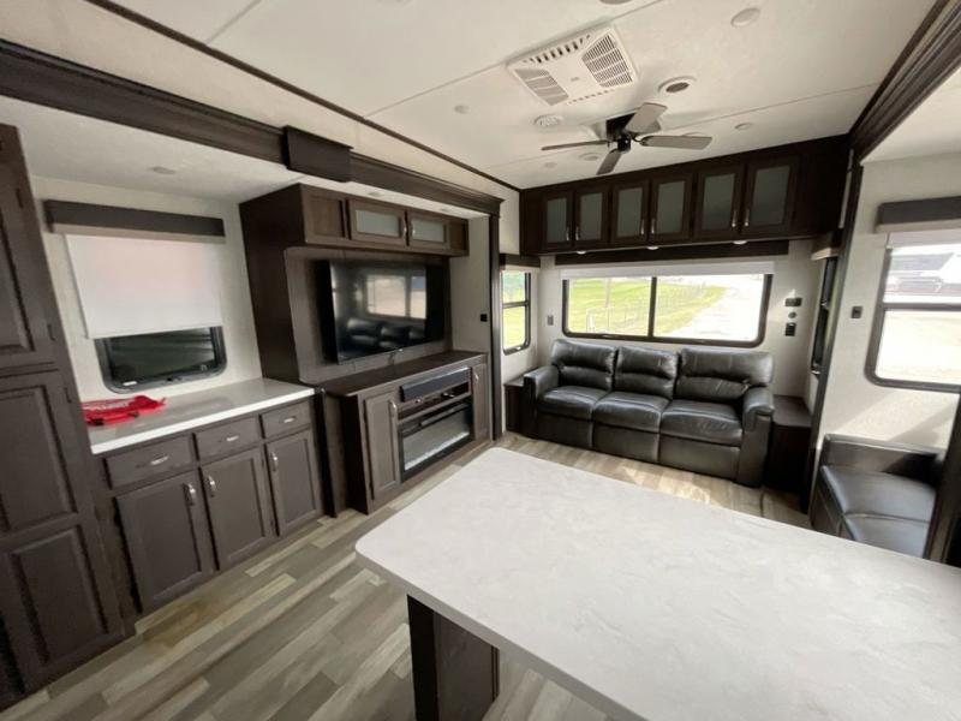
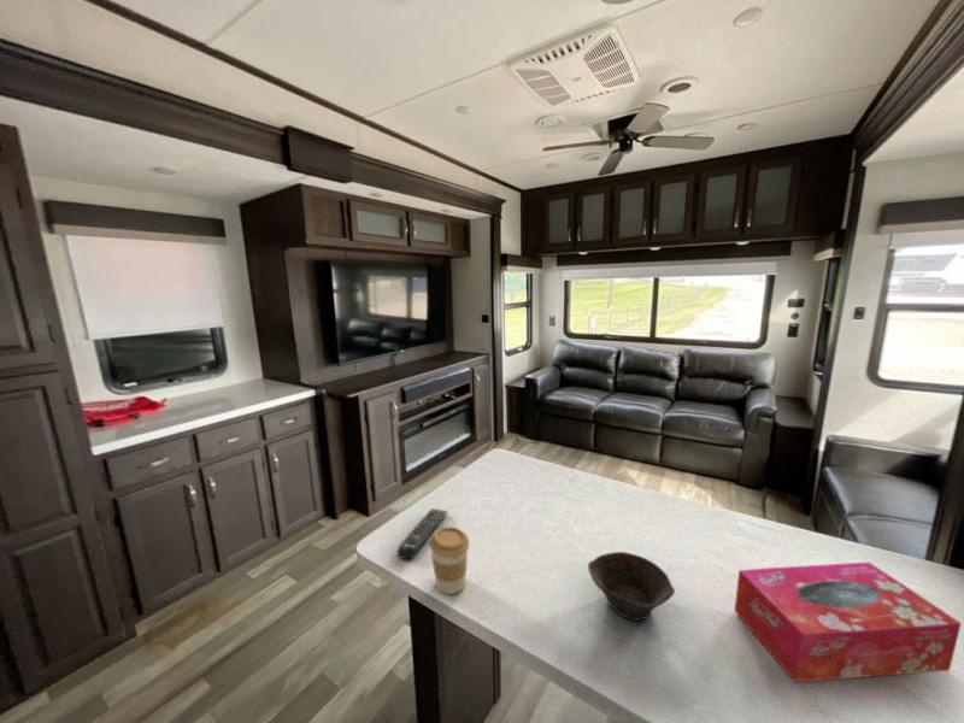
+ bowl [587,551,676,622]
+ remote control [396,507,448,560]
+ tissue box [734,562,963,683]
+ coffee cup [429,525,470,595]
